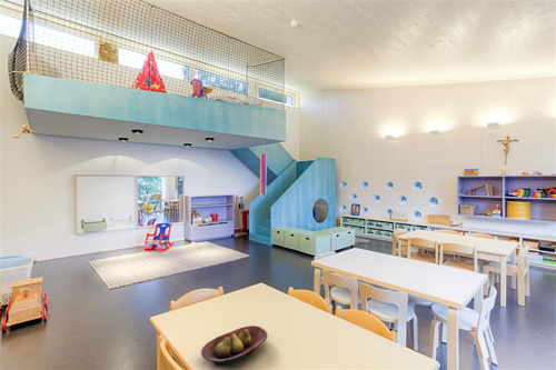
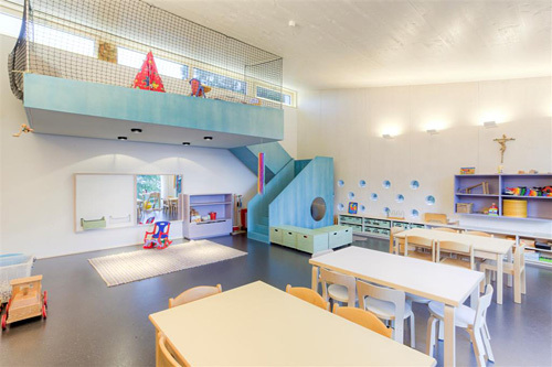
- fruit bowl [200,324,268,367]
